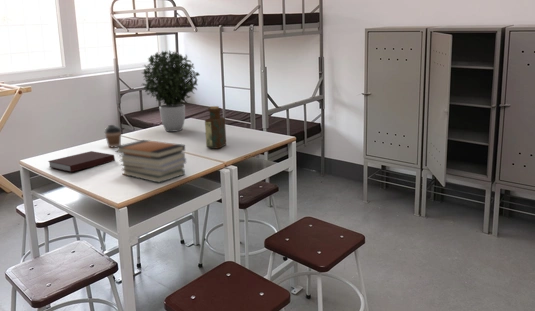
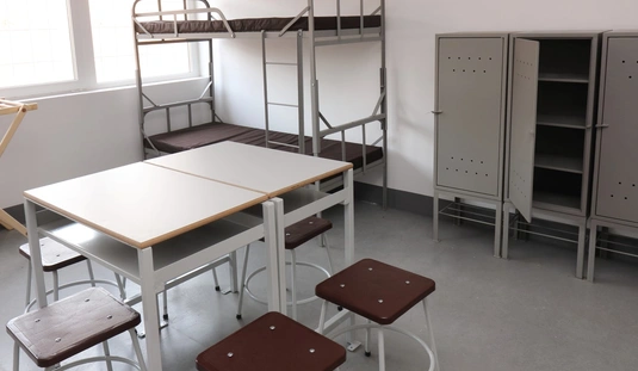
- potted plant [141,49,201,133]
- bottle [204,105,227,150]
- book stack [114,139,187,184]
- notebook [47,150,116,173]
- coffee cup [103,124,122,148]
